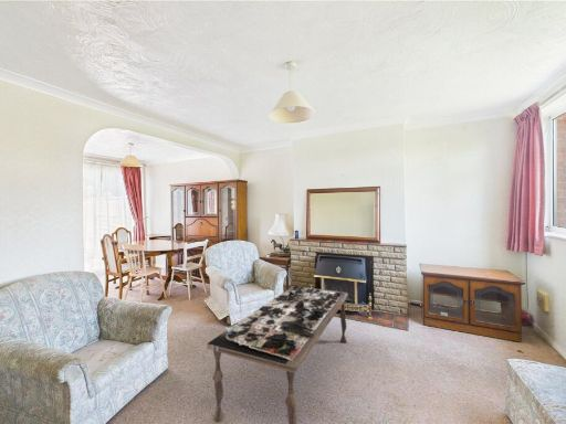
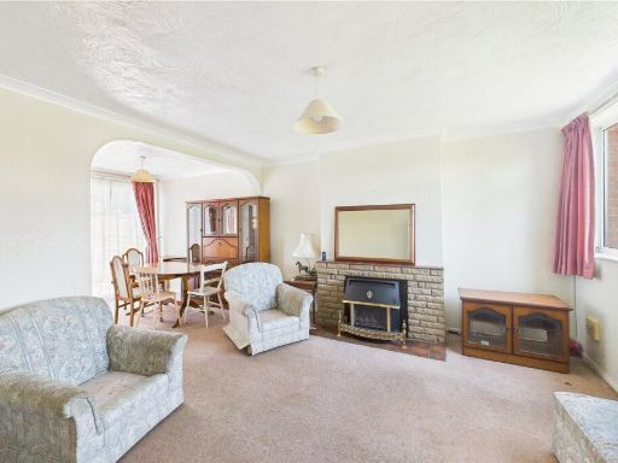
- coffee table [206,285,349,424]
